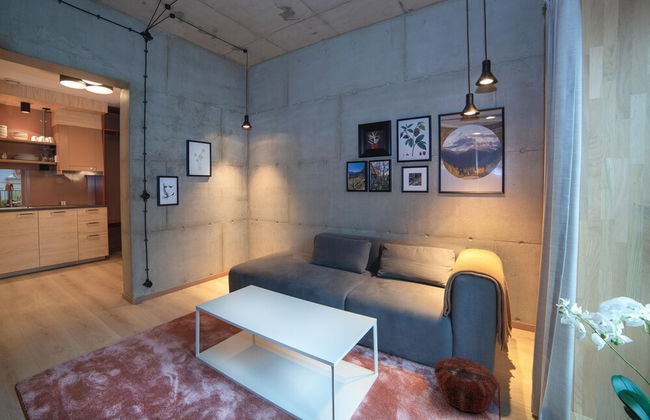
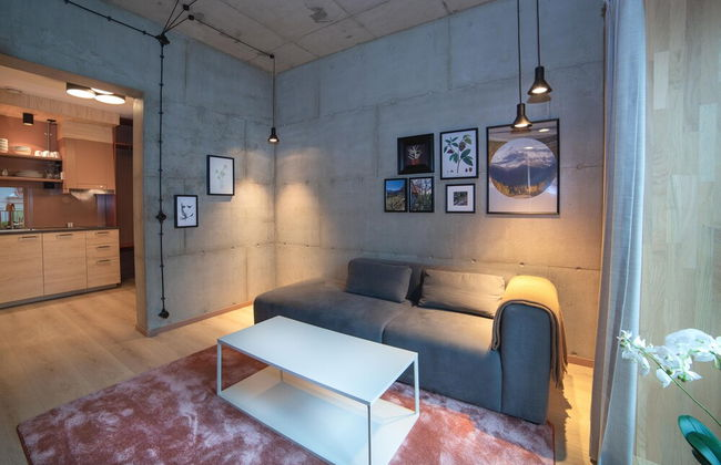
- woven basket [433,356,499,414]
